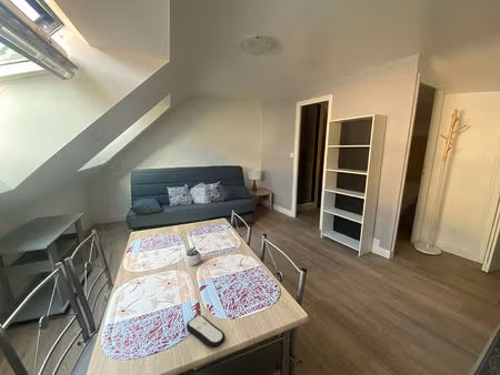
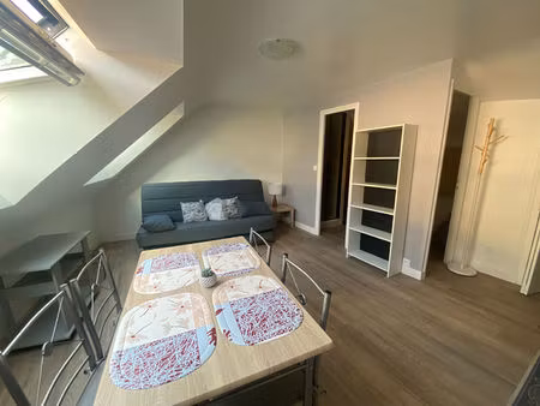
- remote control [186,314,227,349]
